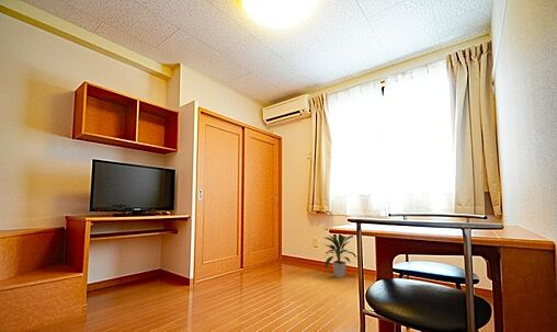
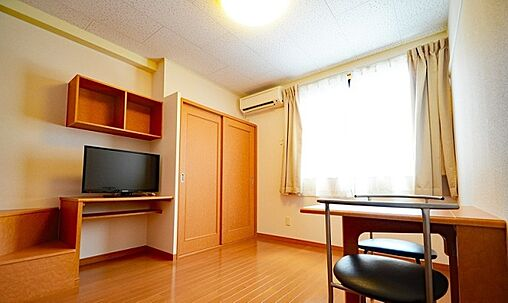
- indoor plant [322,228,357,278]
